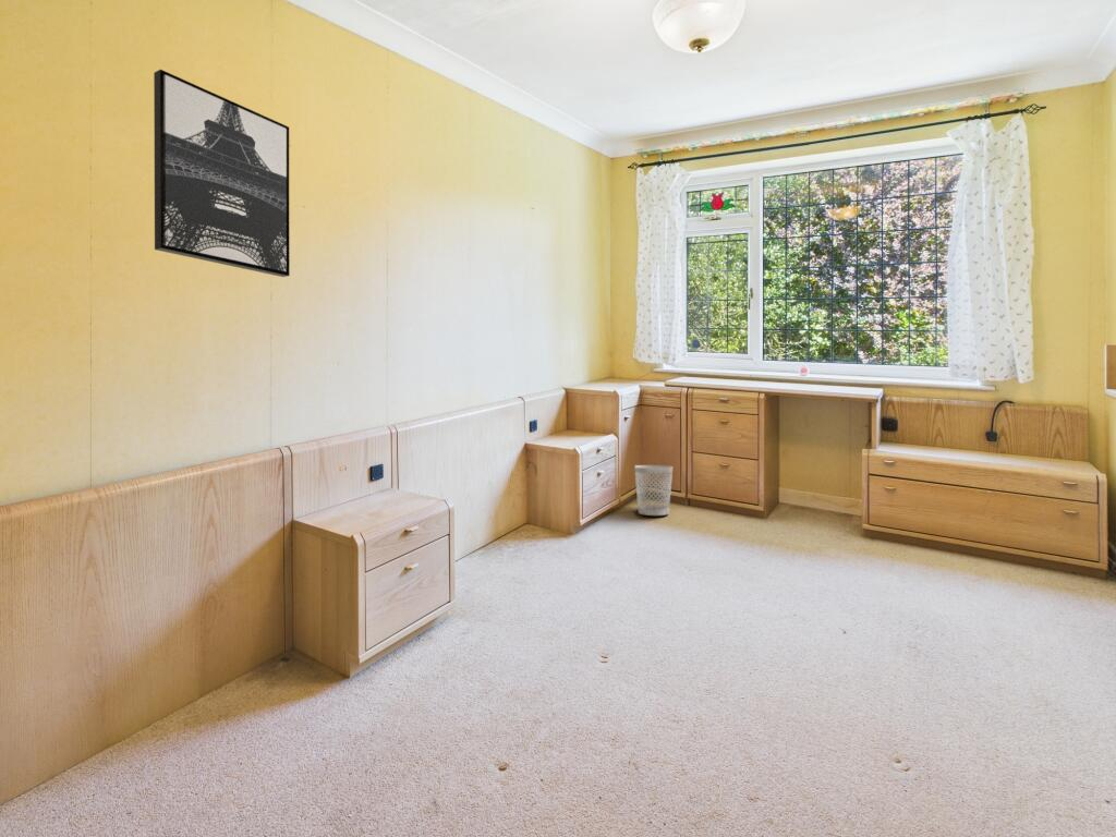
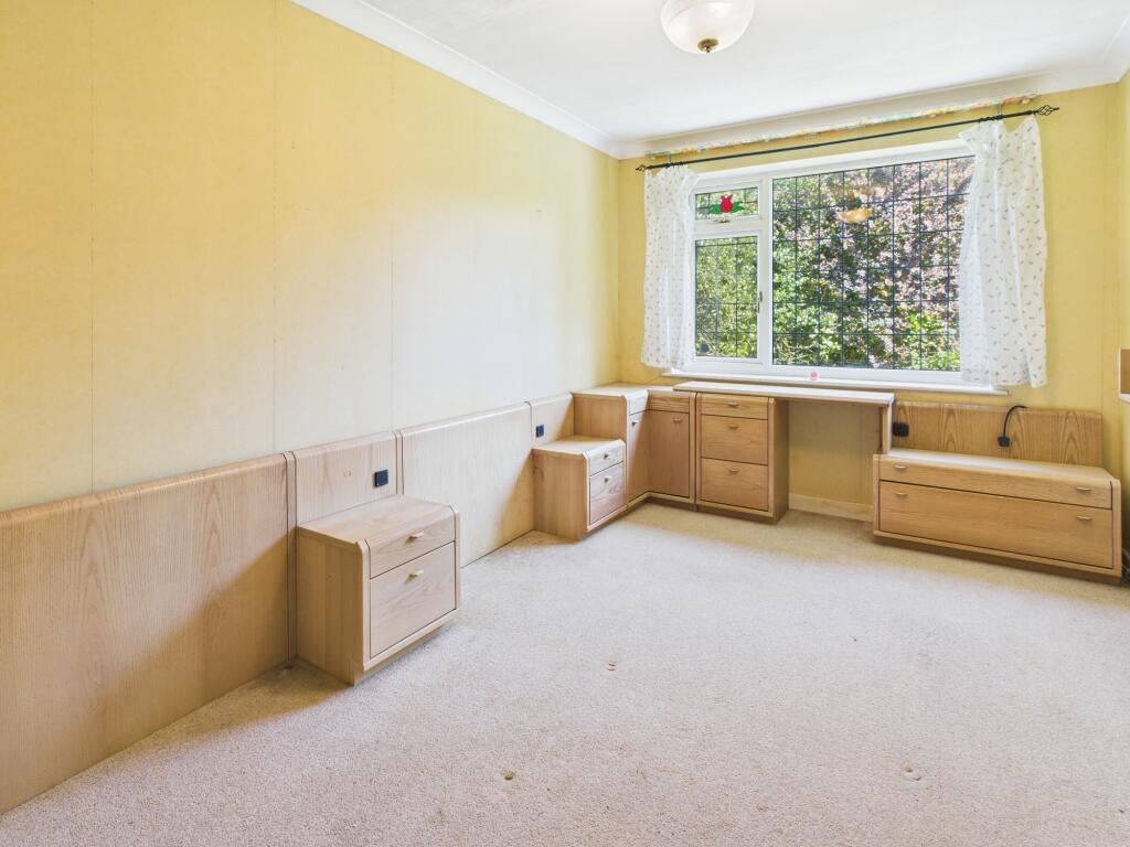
- wastebasket [633,464,674,517]
- wall art [153,69,291,278]
